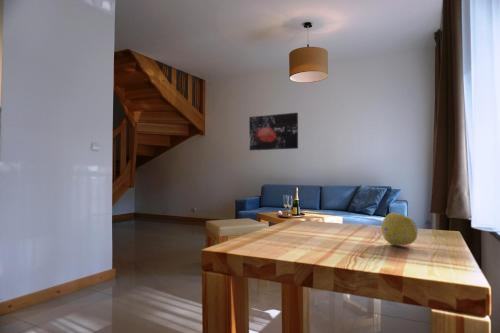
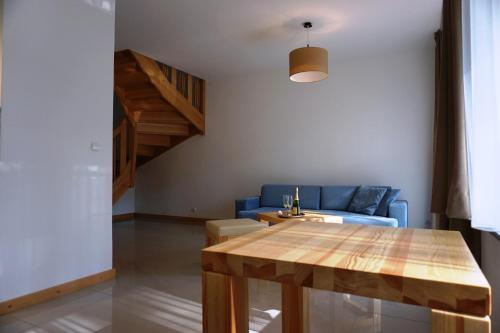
- wall art [248,112,299,151]
- fruit [380,212,419,247]
